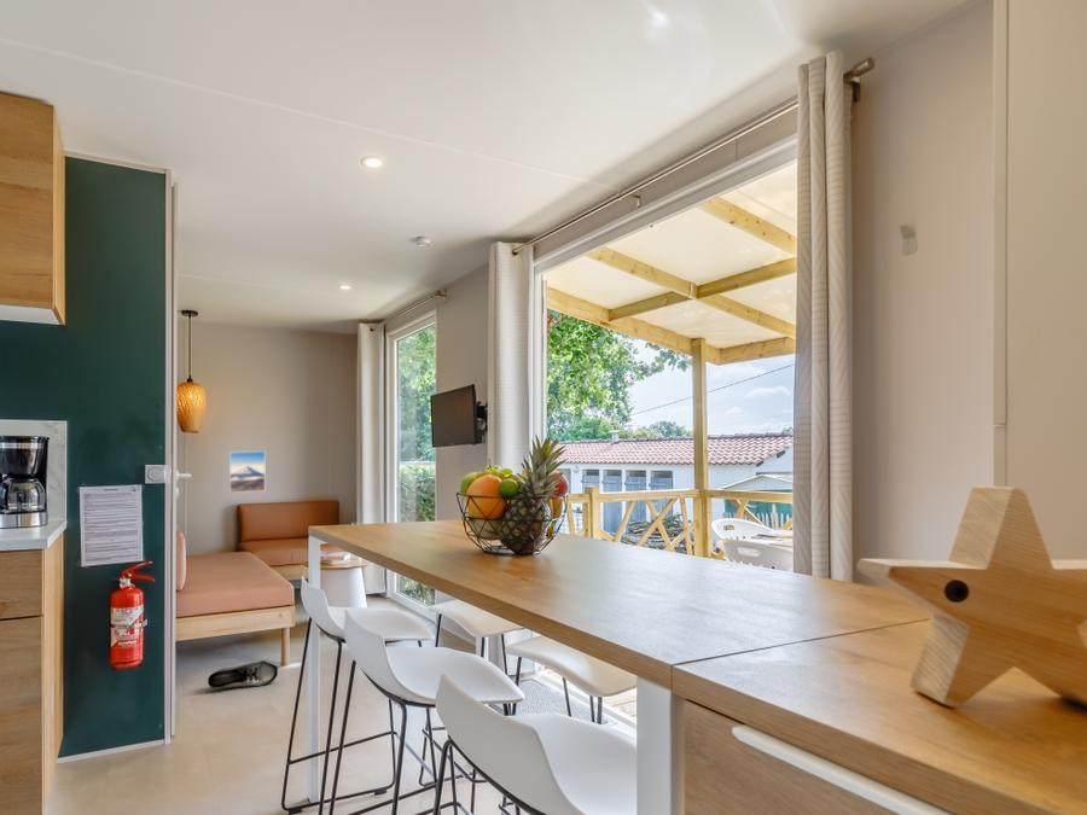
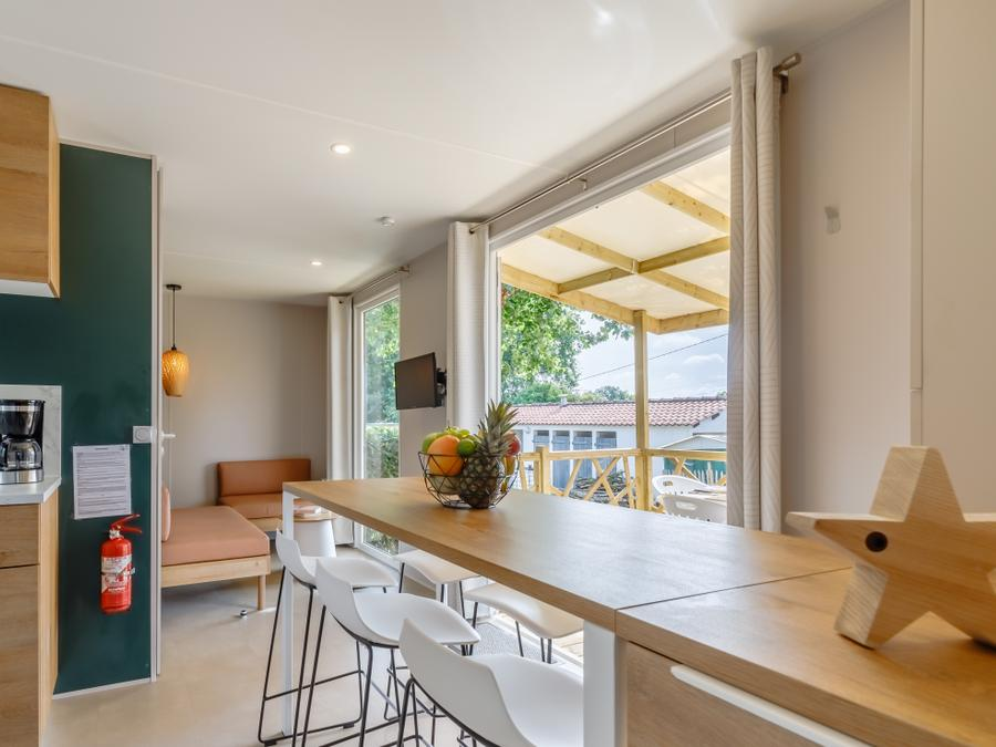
- shoe [207,659,279,689]
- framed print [228,450,266,494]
